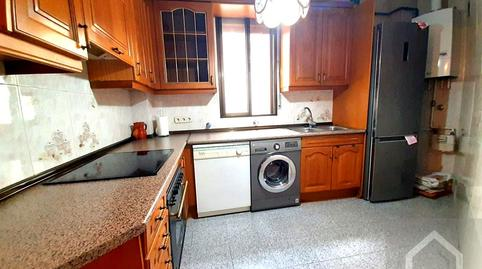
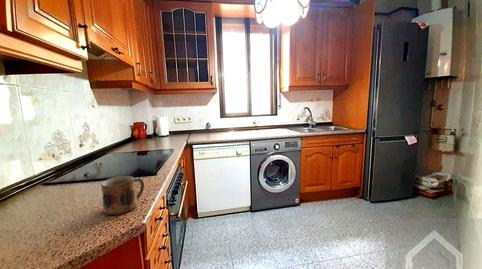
+ mug [100,175,145,216]
